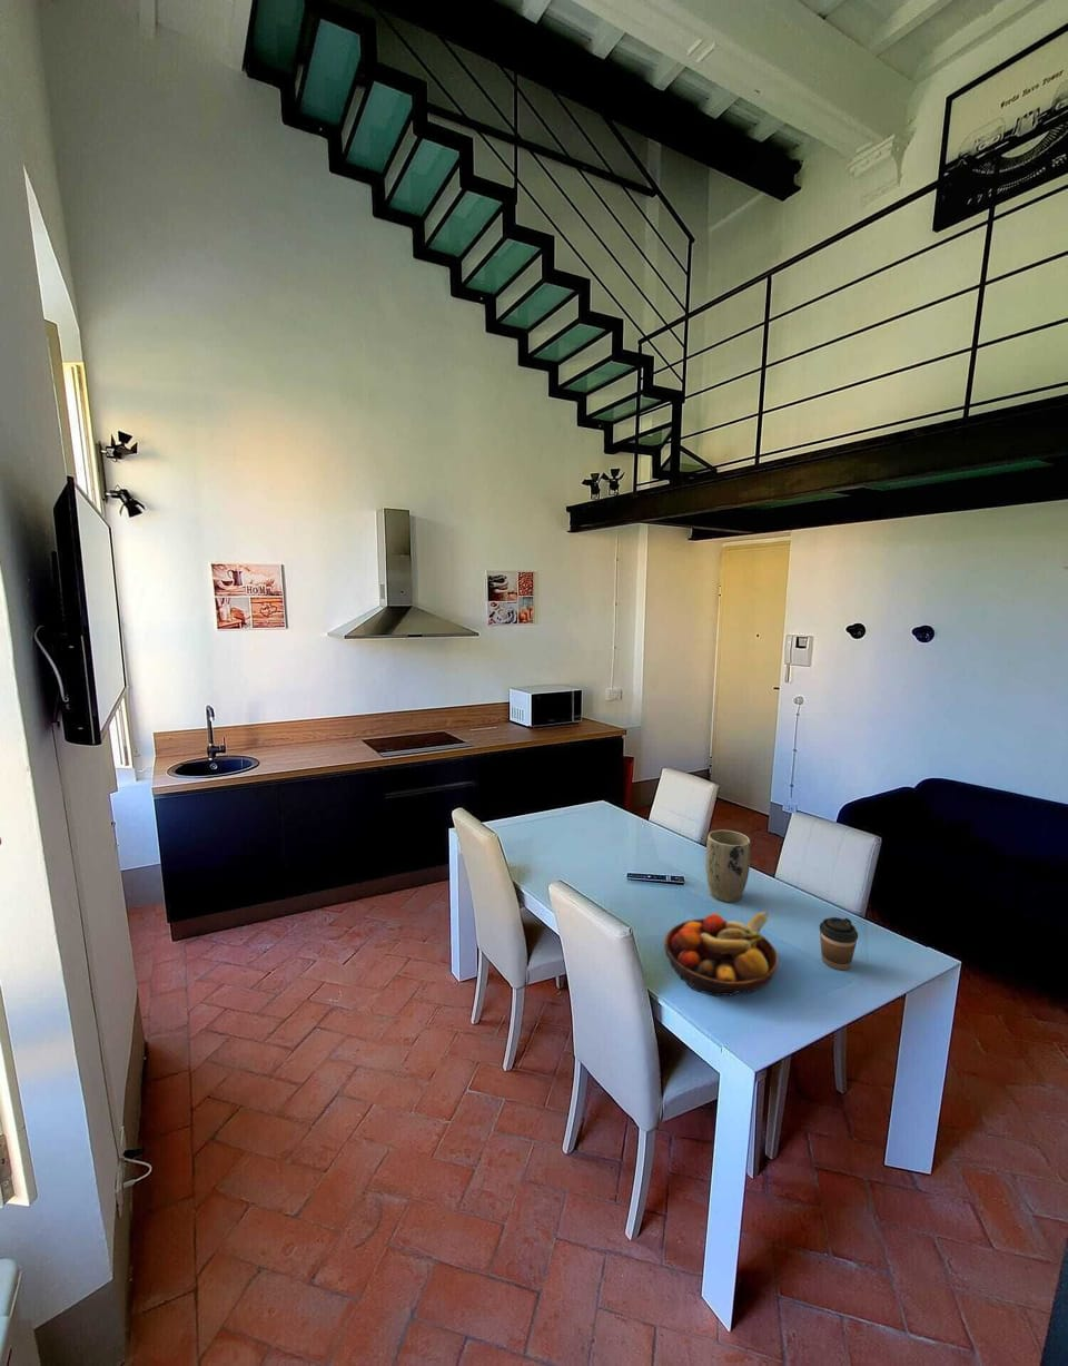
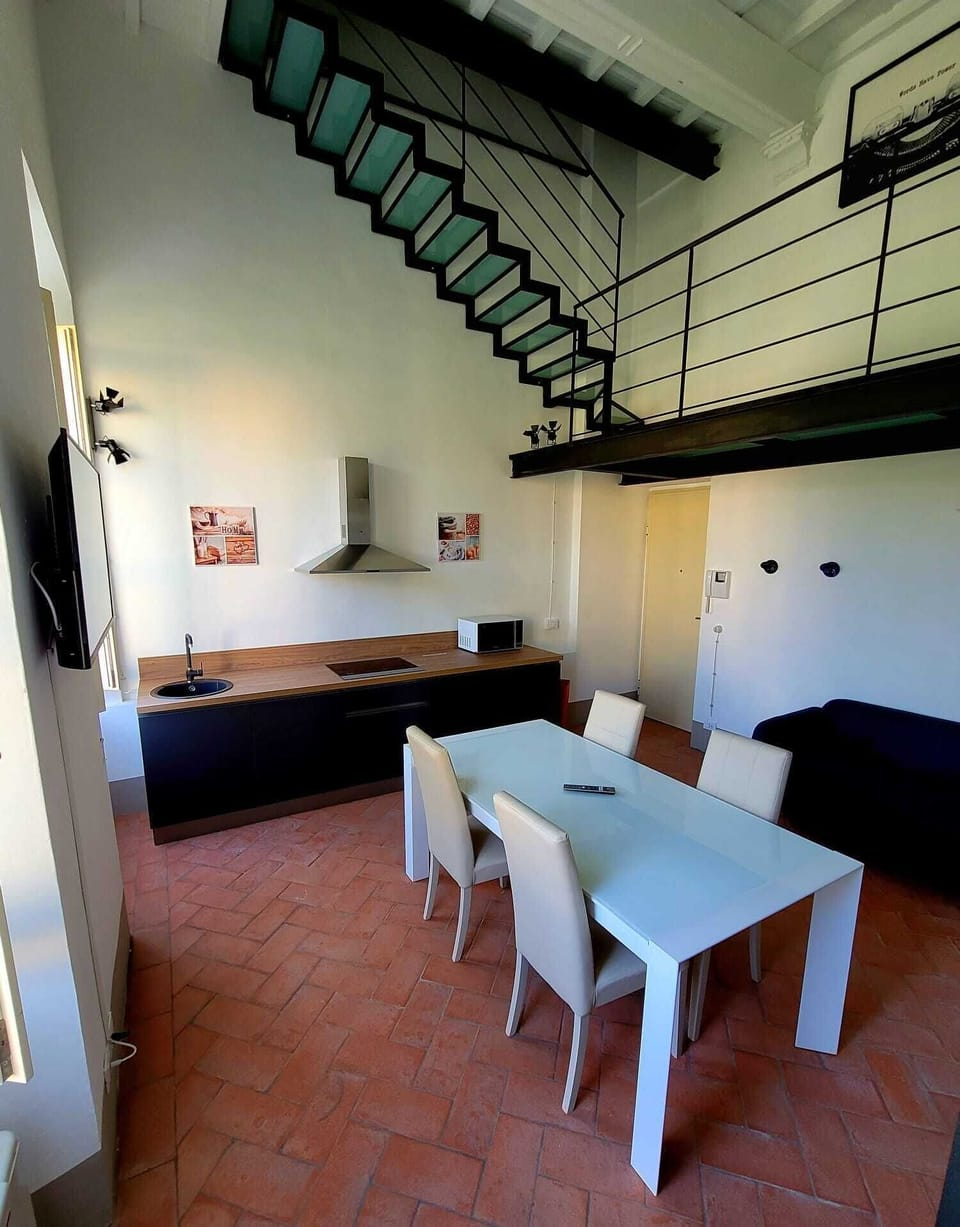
- coffee cup [819,916,859,971]
- fruit bowl [663,911,779,998]
- plant pot [705,829,752,903]
